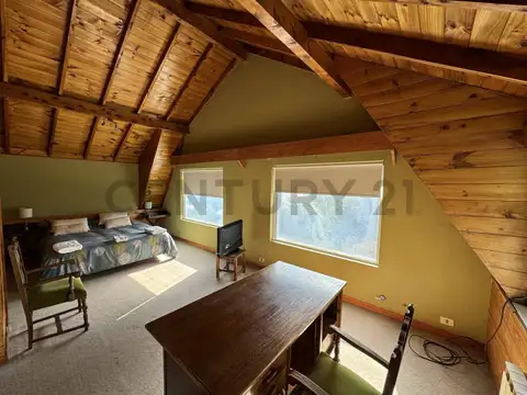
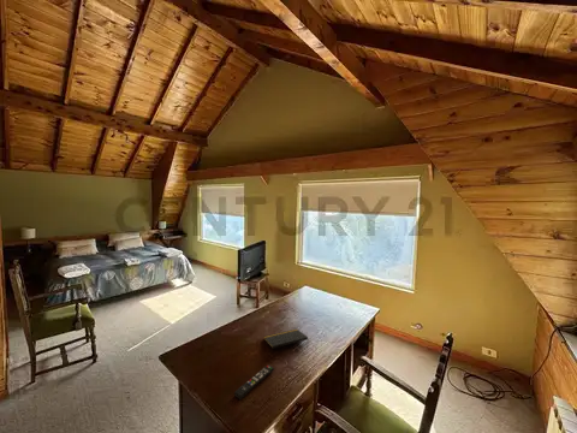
+ notepad [263,327,310,350]
+ remote control [233,363,275,401]
